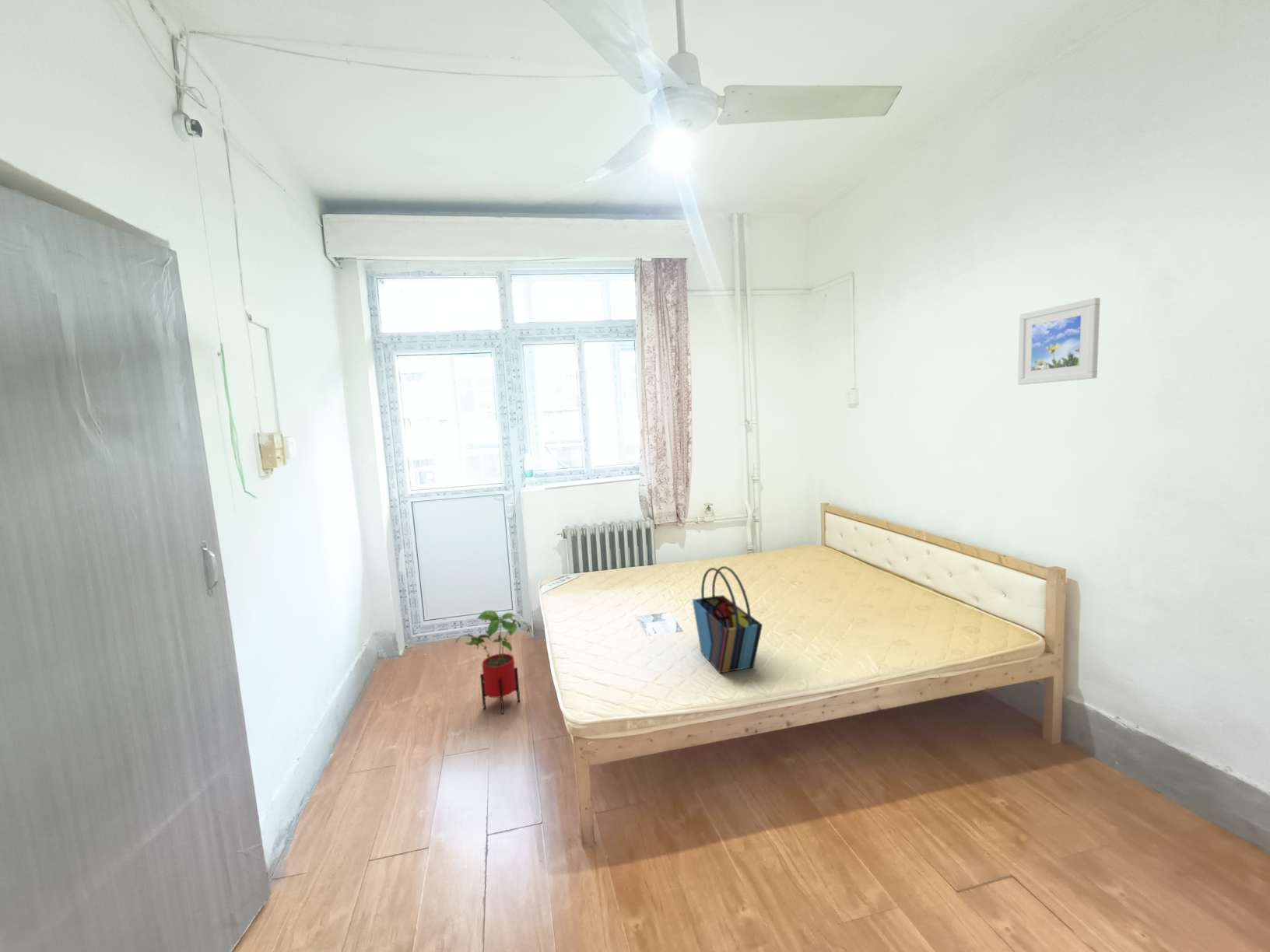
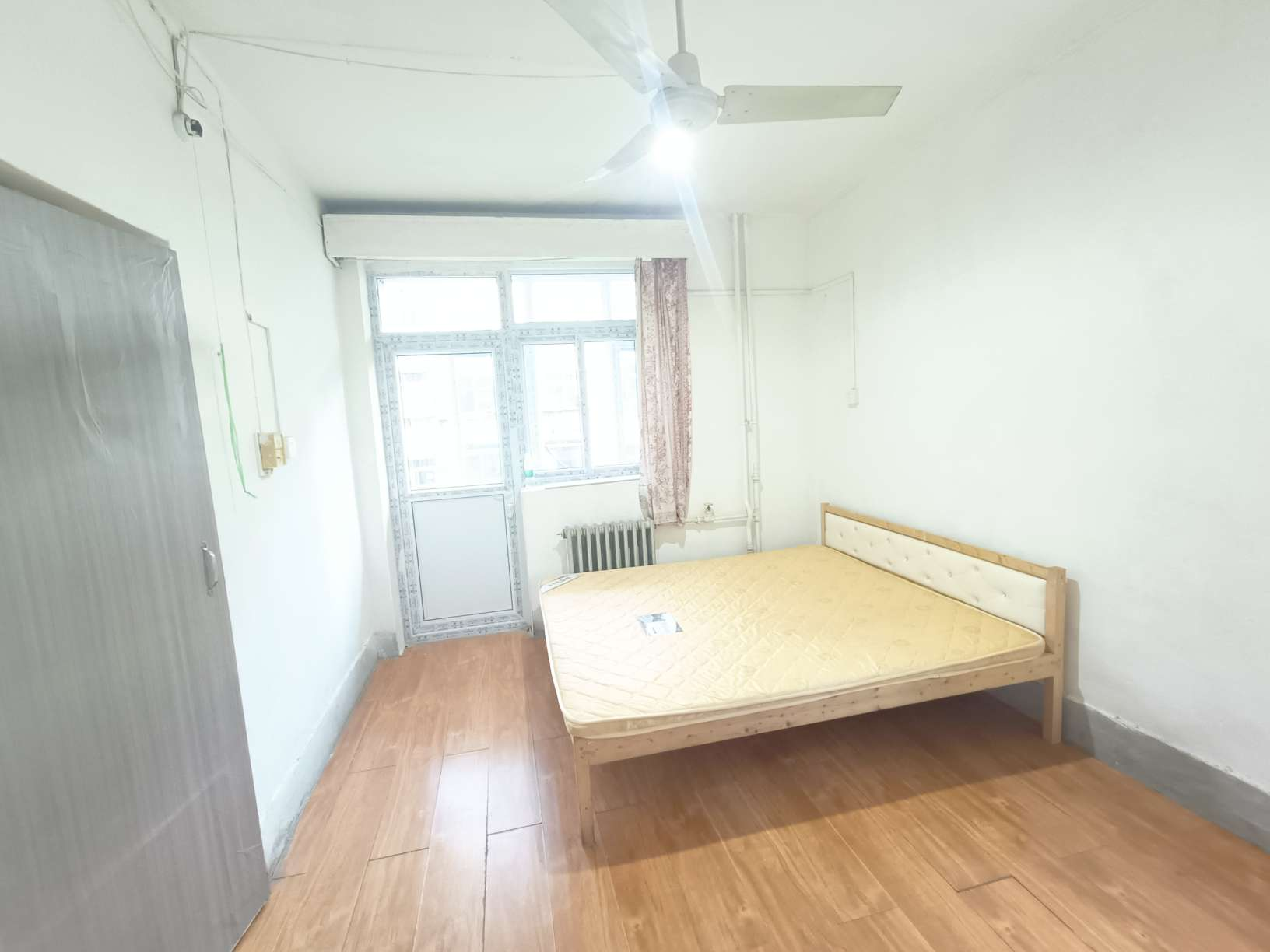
- house plant [454,610,532,715]
- tote bag [692,565,763,674]
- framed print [1017,297,1101,386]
